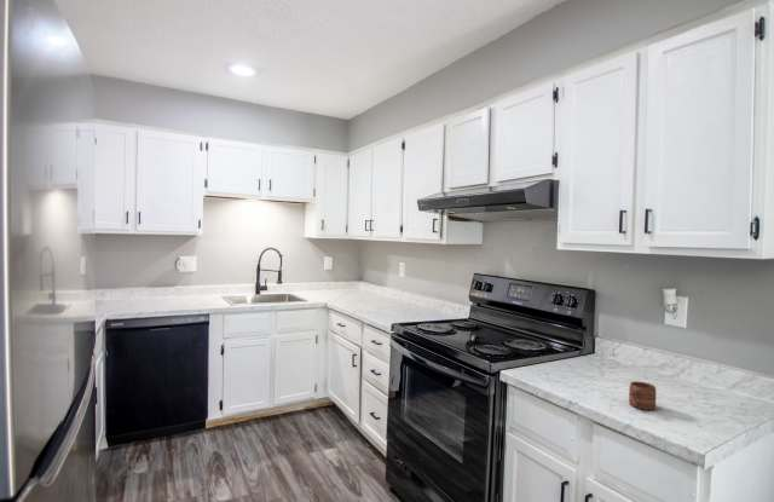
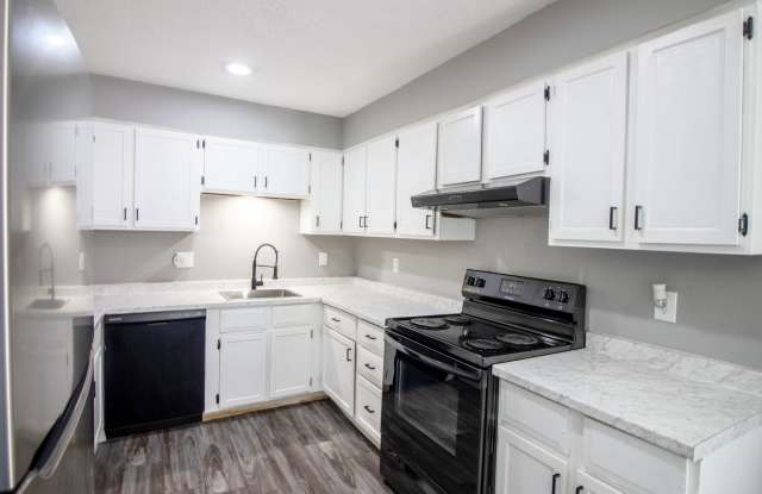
- mug [628,381,658,411]
